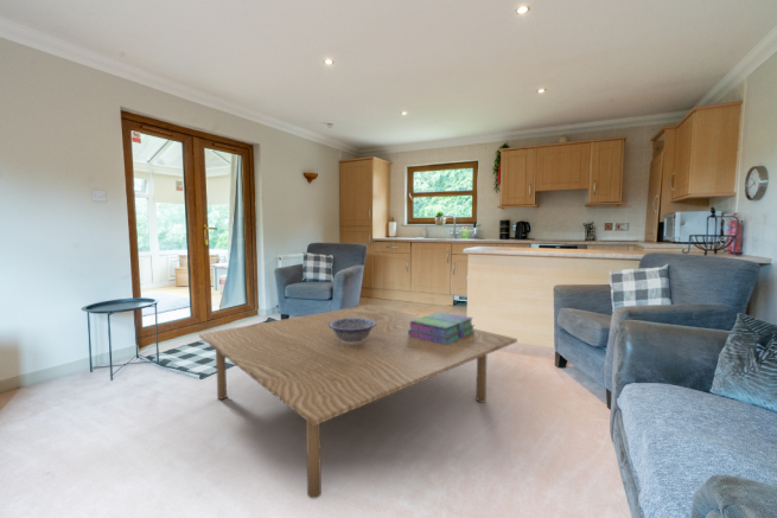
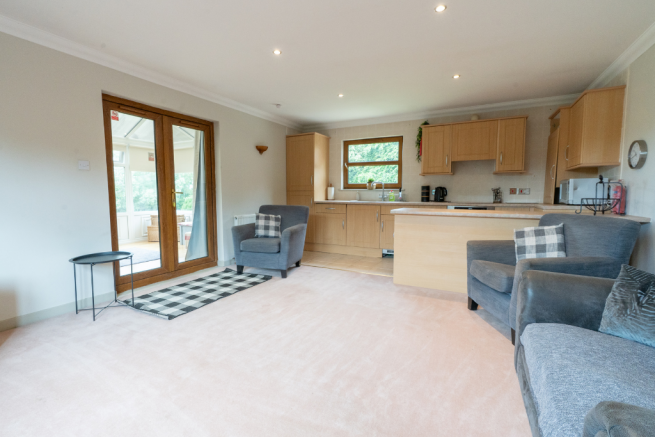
- coffee table [198,303,518,500]
- decorative bowl [329,318,376,344]
- stack of books [408,311,475,345]
